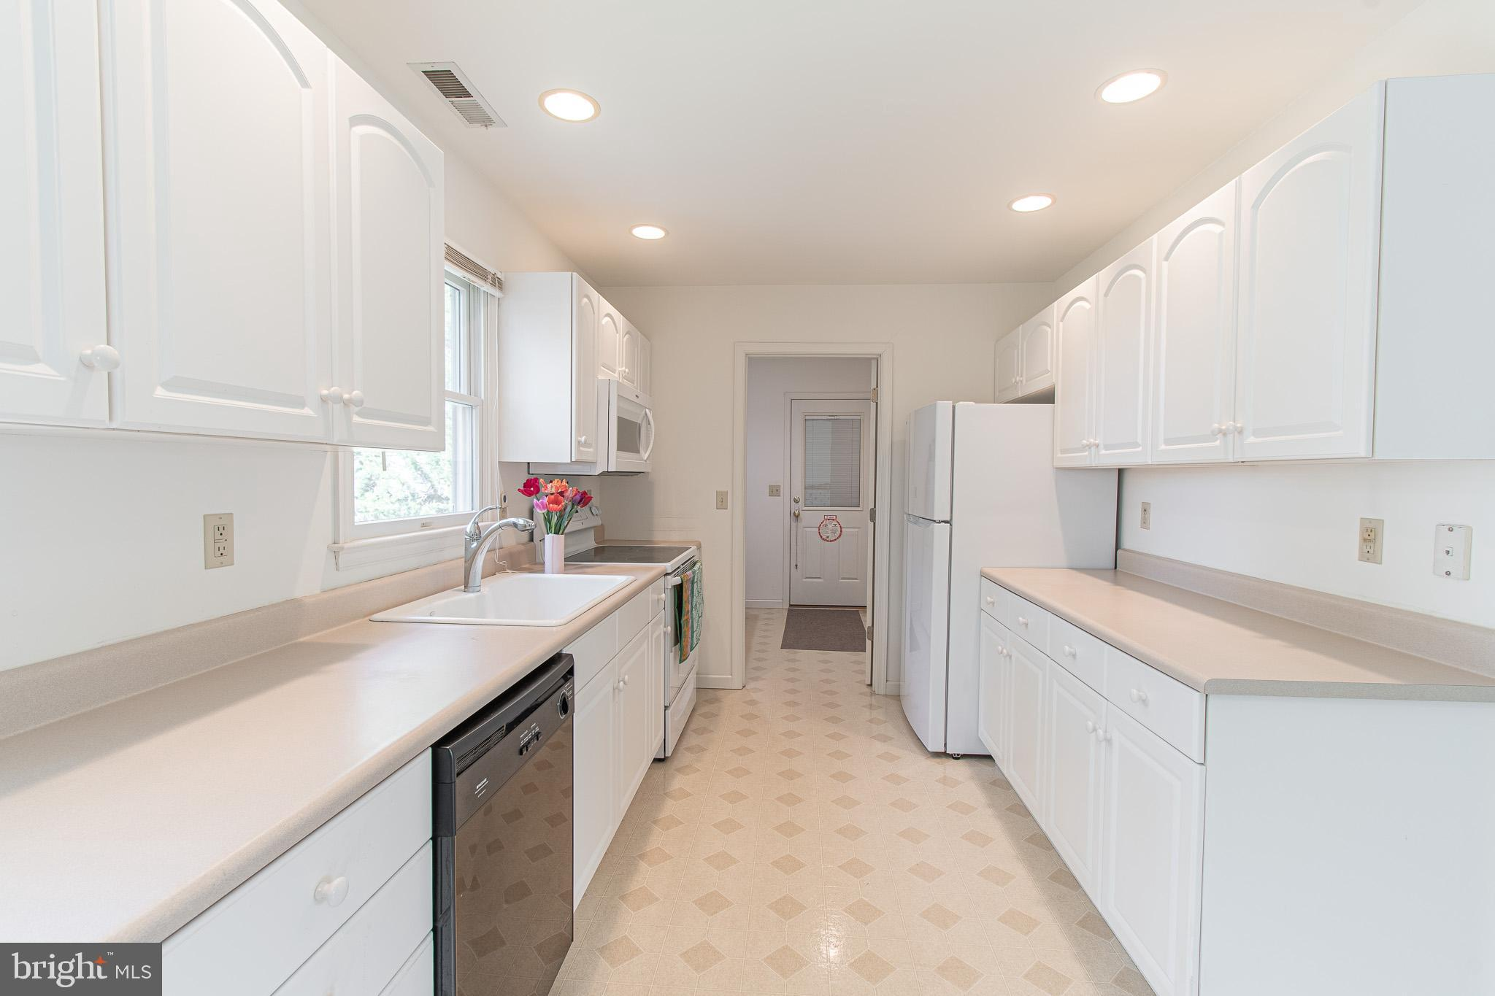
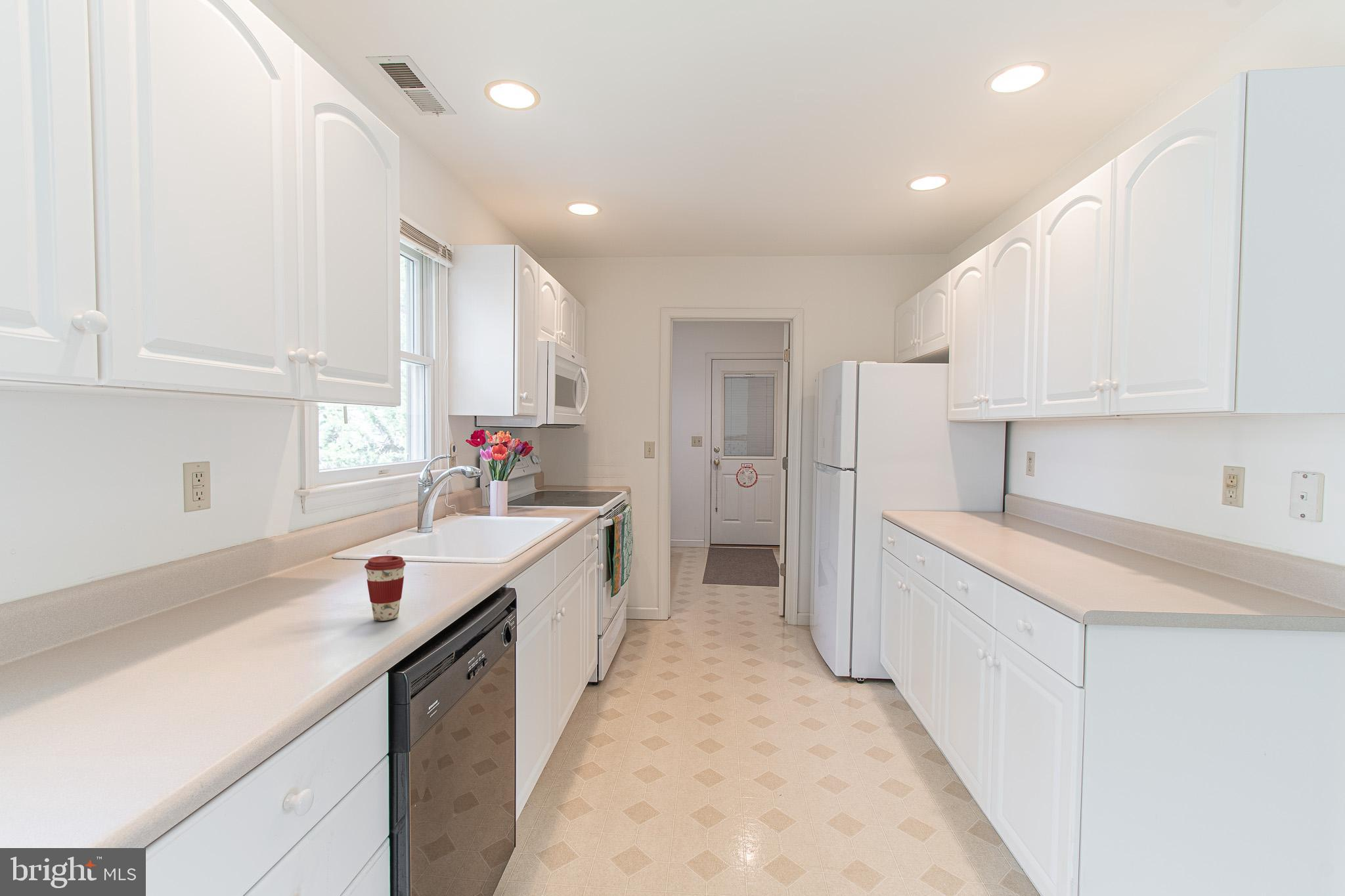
+ coffee cup [364,555,407,622]
